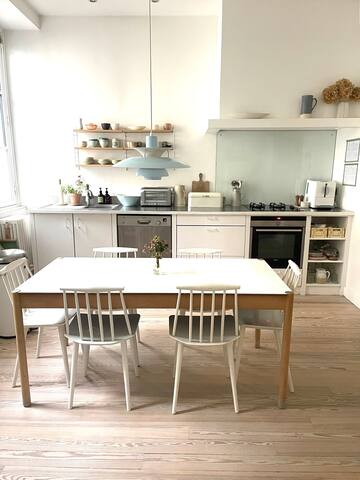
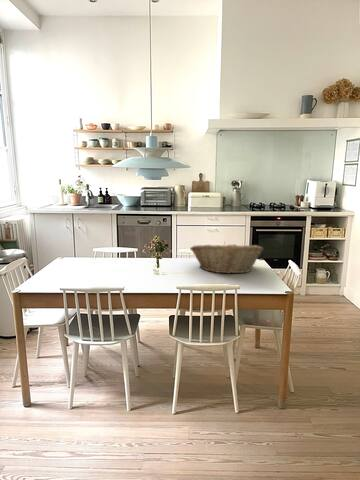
+ fruit basket [189,240,264,275]
